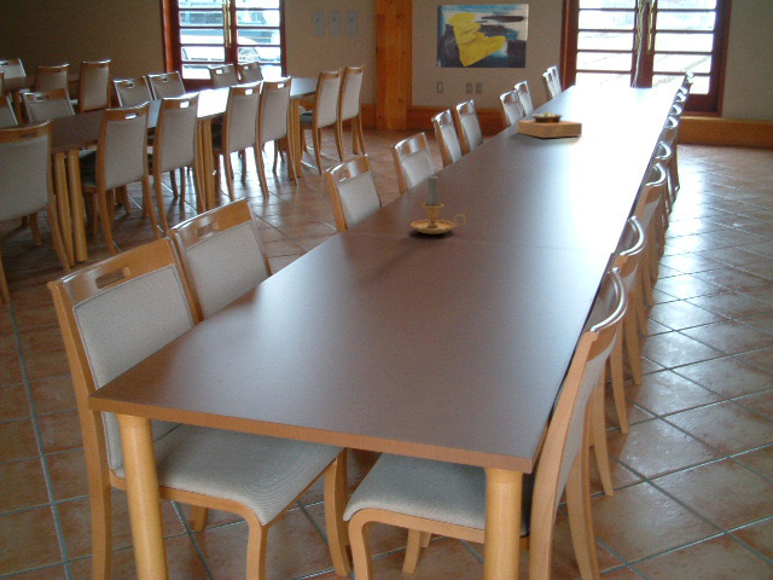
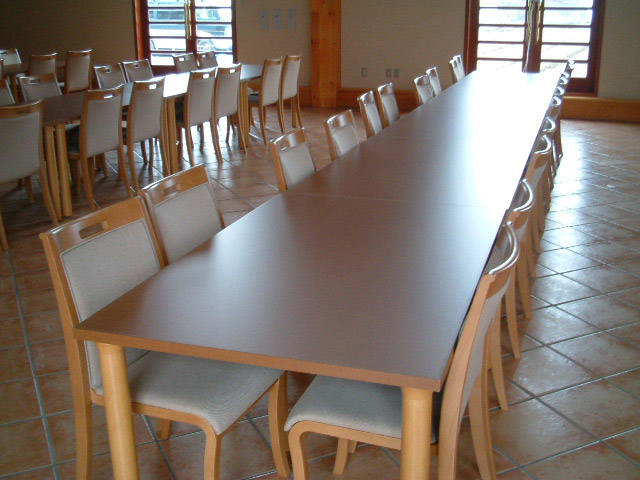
- wall art [435,4,529,69]
- candle [409,175,466,236]
- bowl [516,110,583,139]
